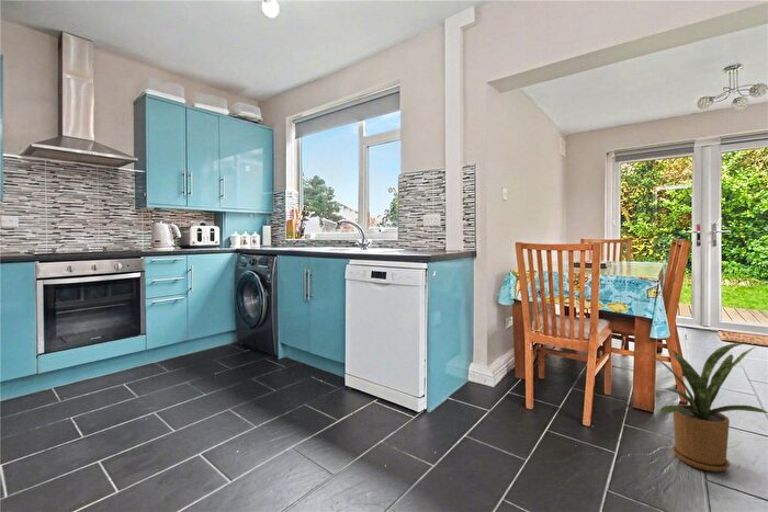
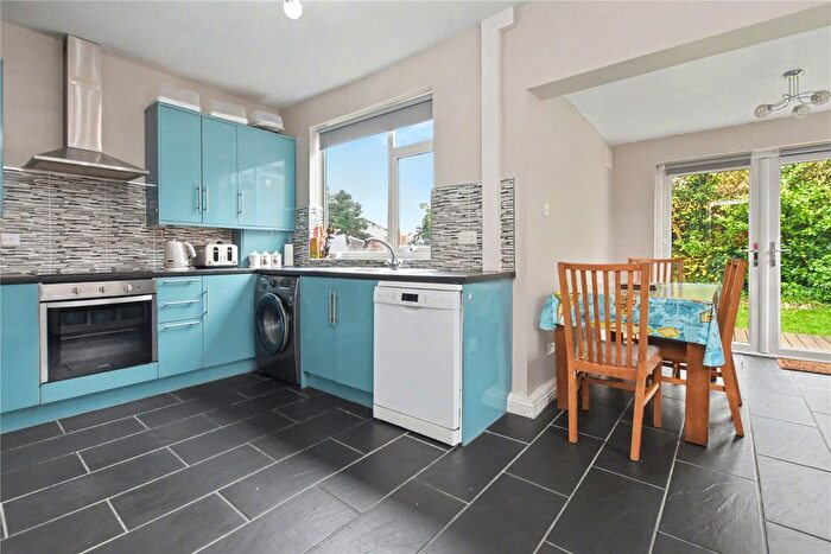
- house plant [634,341,768,473]
